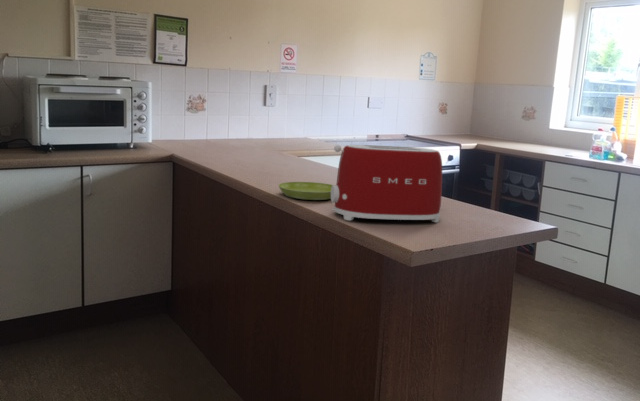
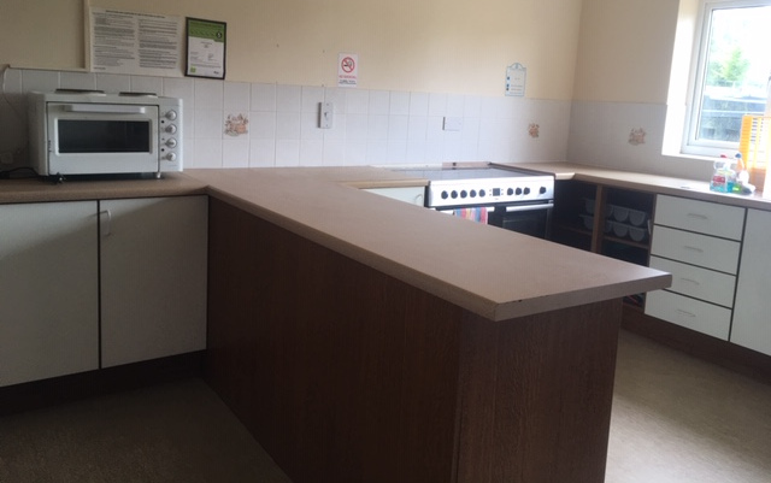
- saucer [277,181,333,201]
- toaster [330,144,443,224]
